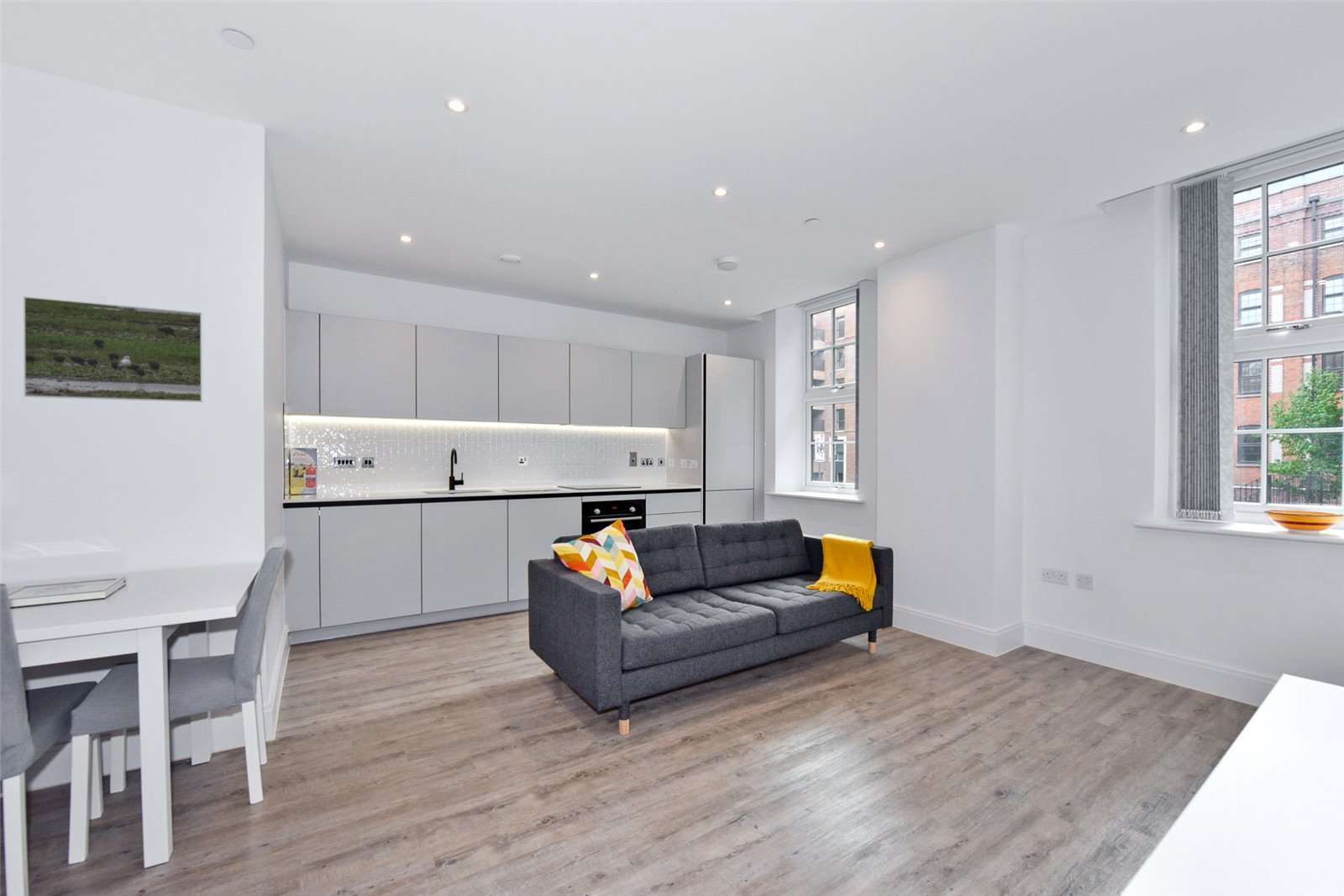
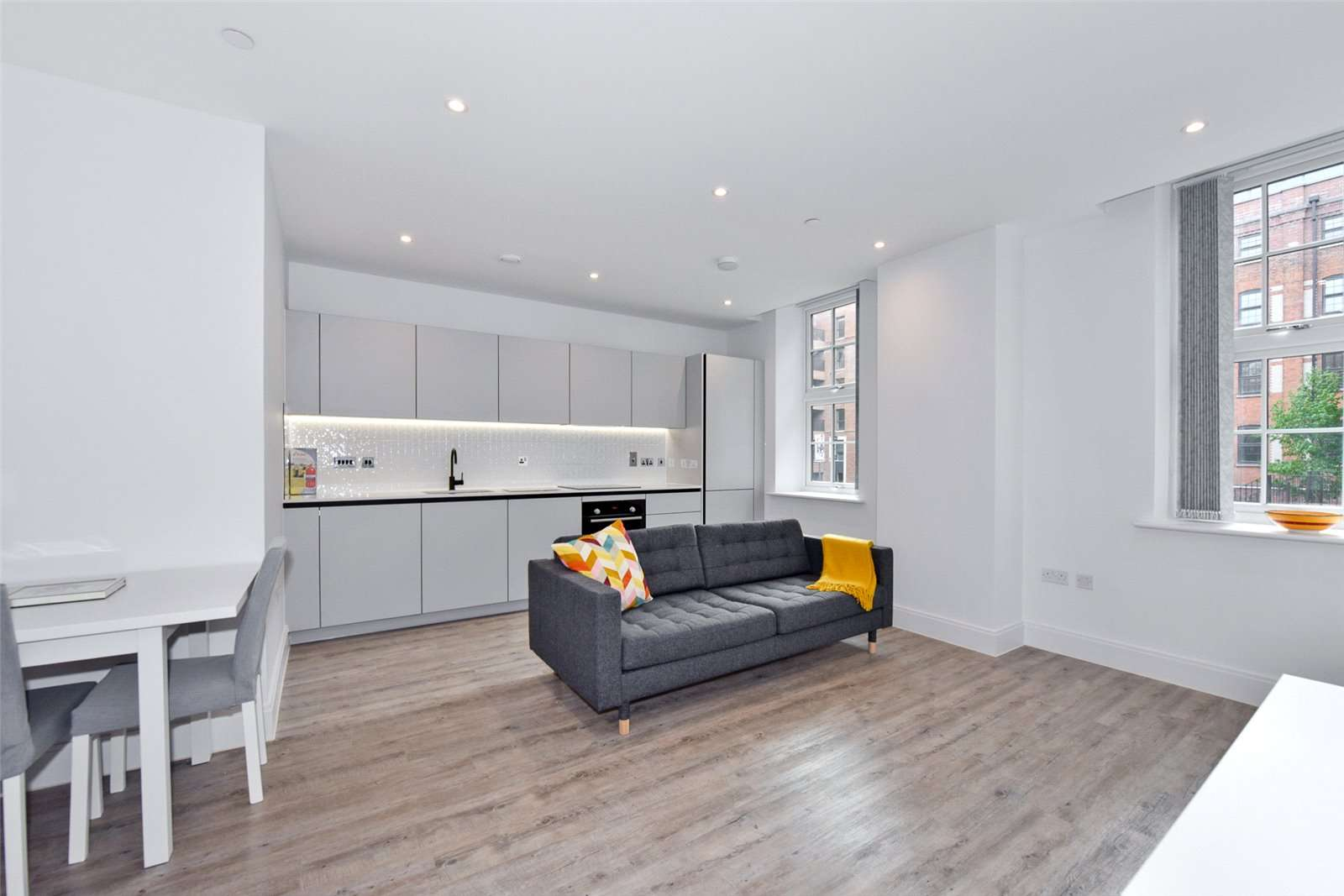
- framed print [23,296,204,403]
